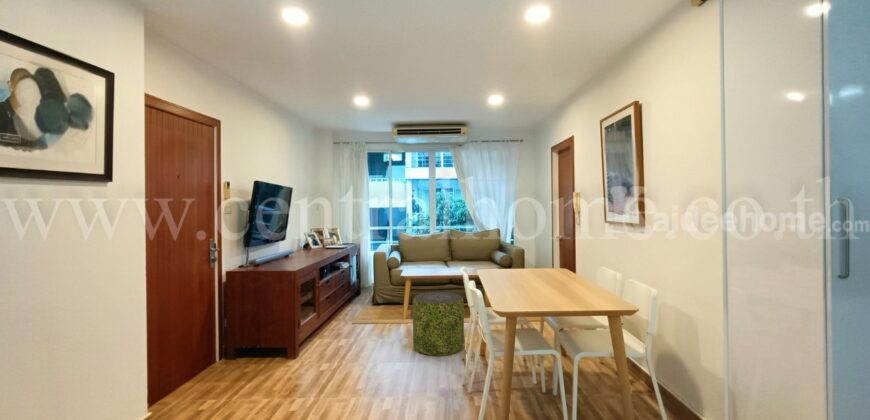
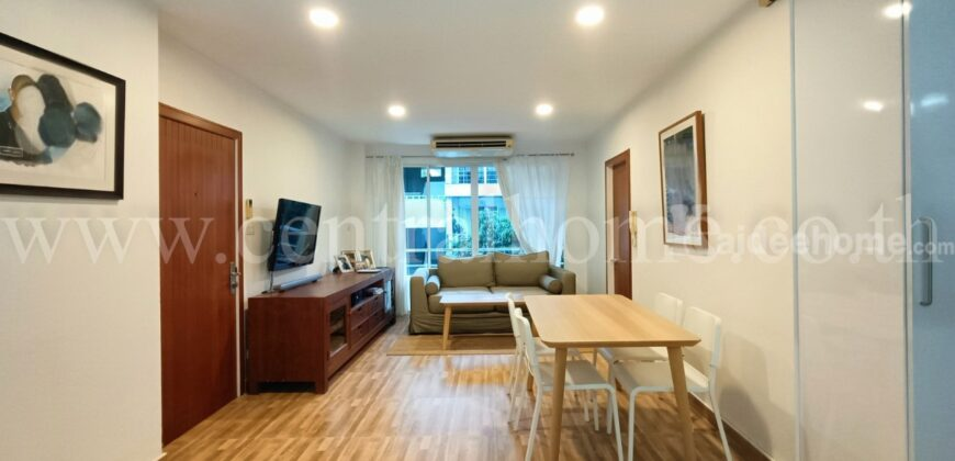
- pouf [412,291,465,357]
